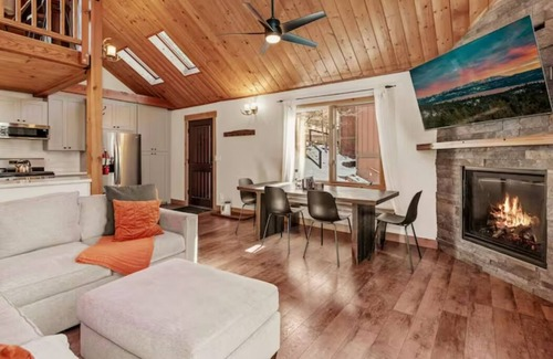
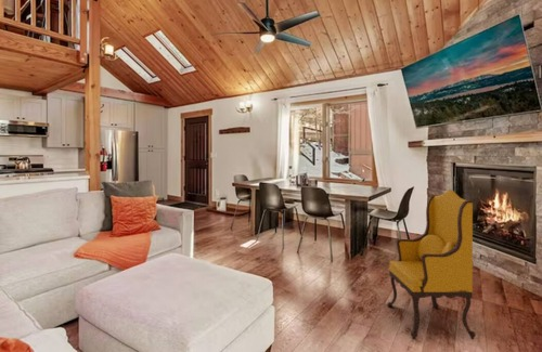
+ armchair [386,188,477,340]
